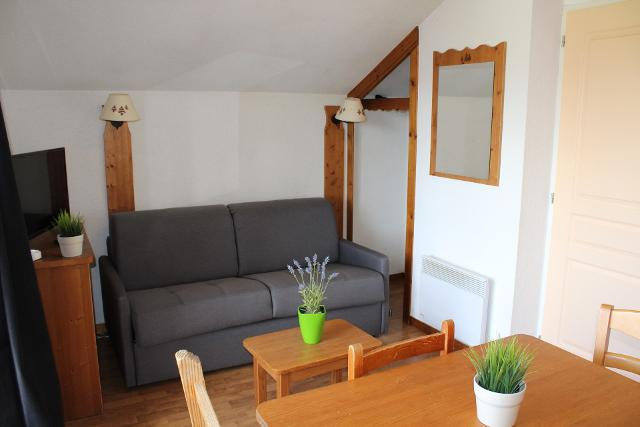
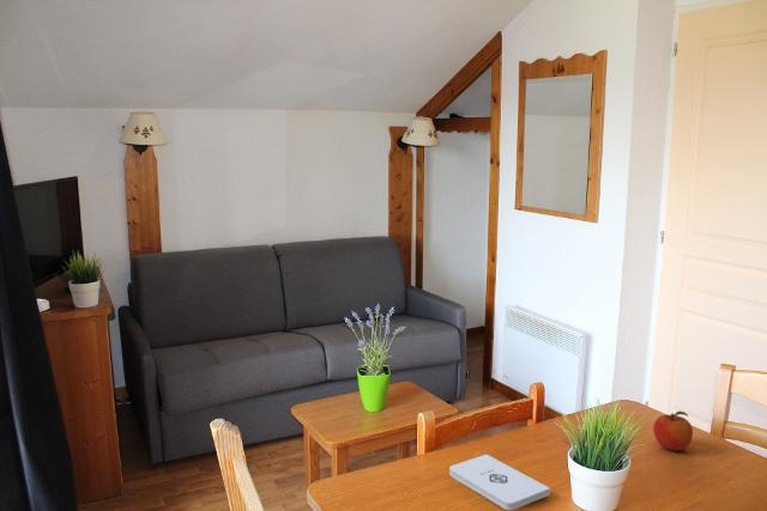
+ fruit [652,409,694,451]
+ notepad [448,454,551,511]
